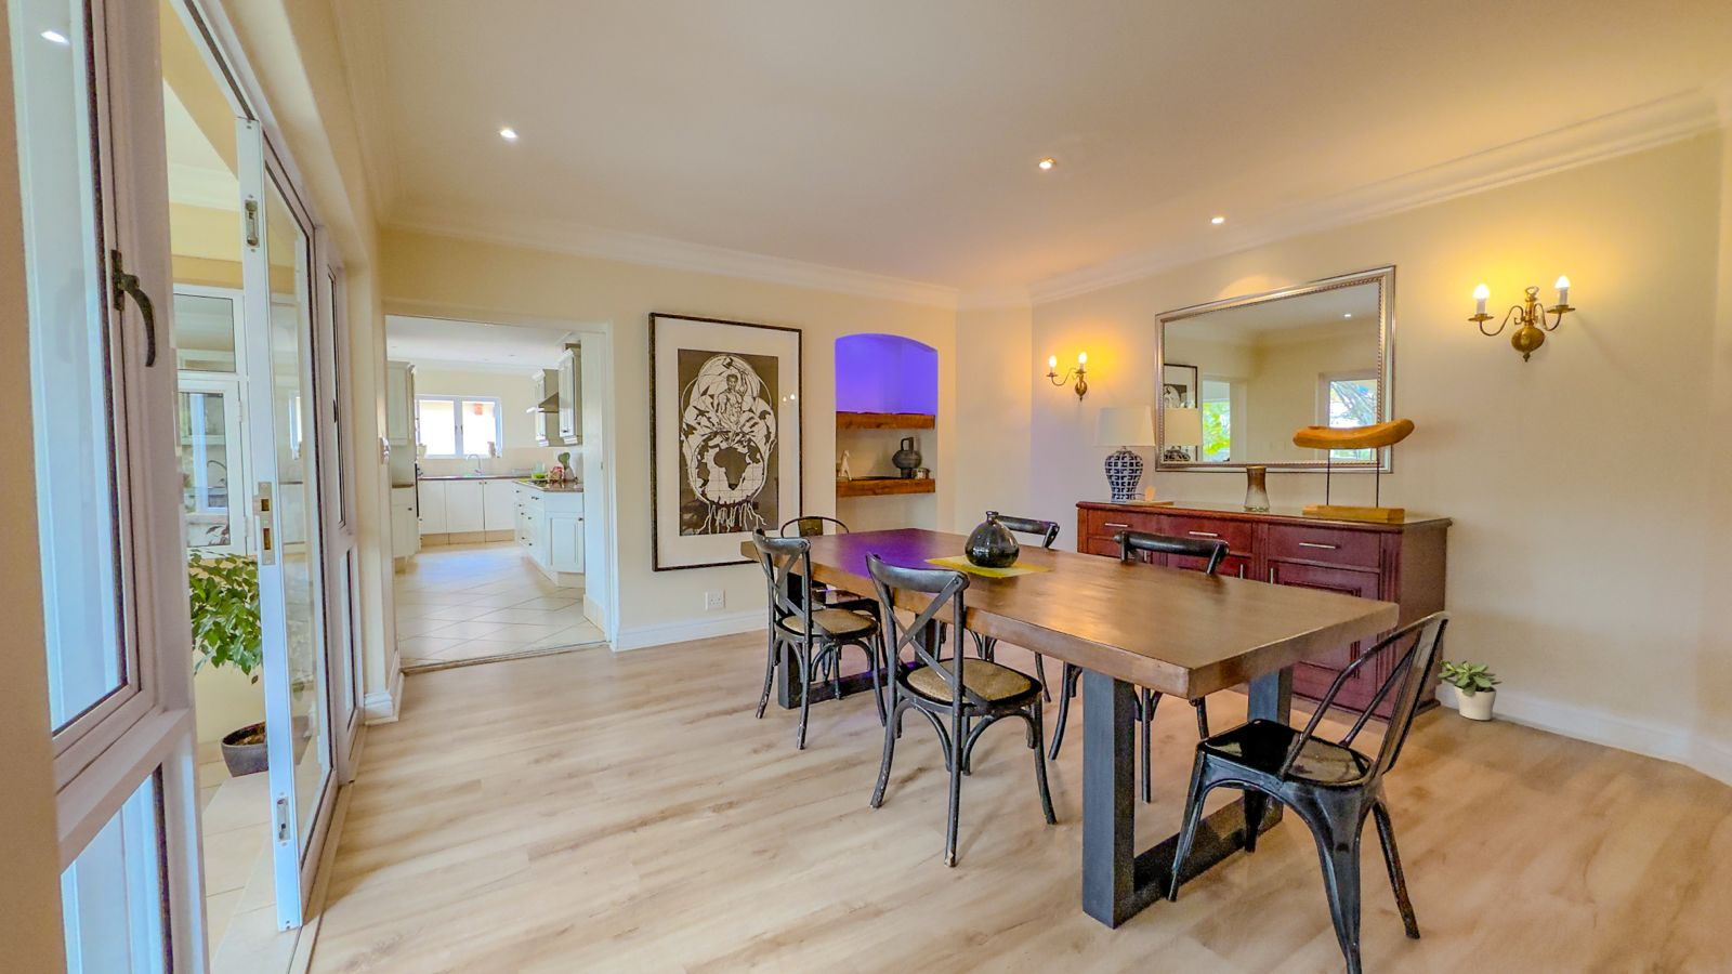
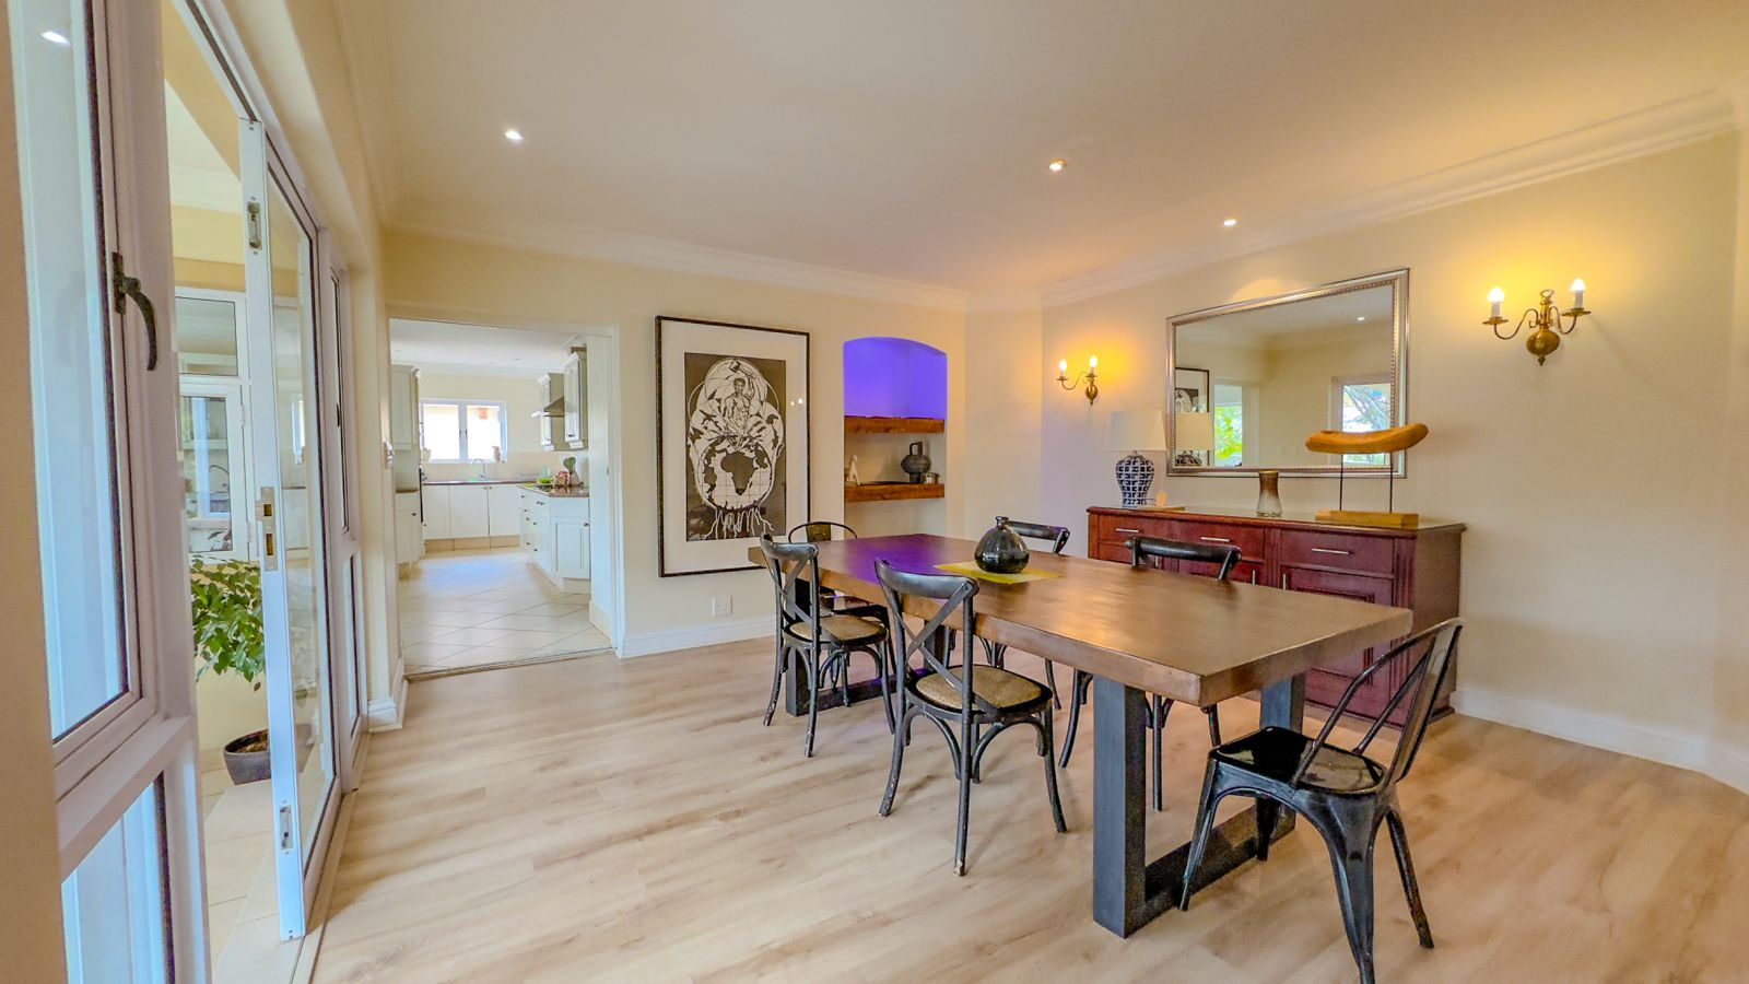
- potted plant [1437,655,1502,721]
